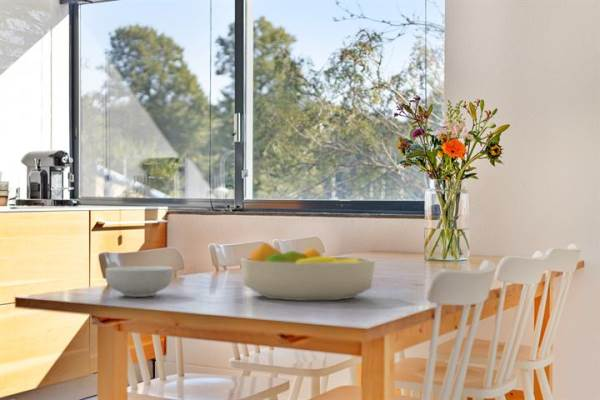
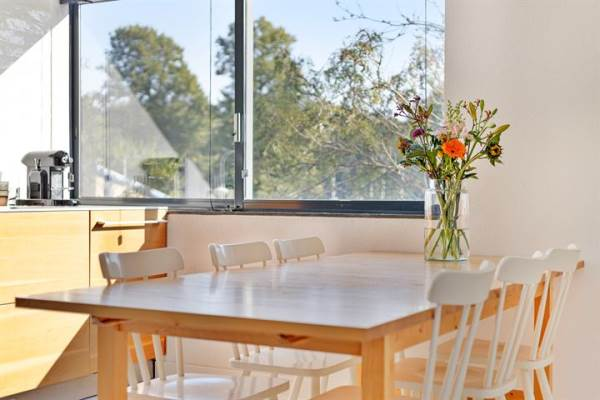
- cereal bowl [105,265,174,298]
- fruit bowl [239,241,376,301]
